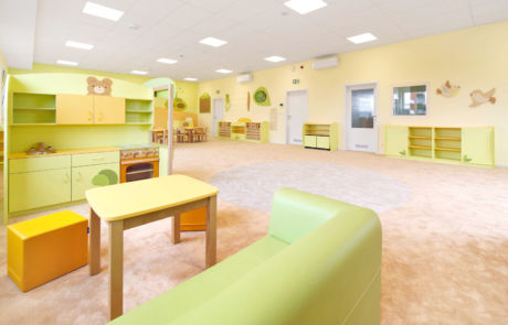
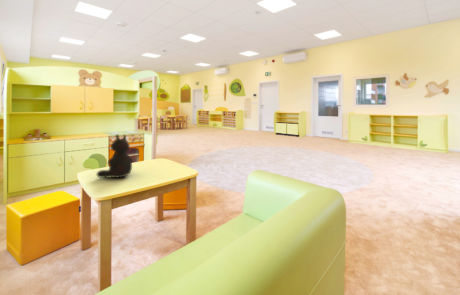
+ teddy bear [96,133,134,179]
